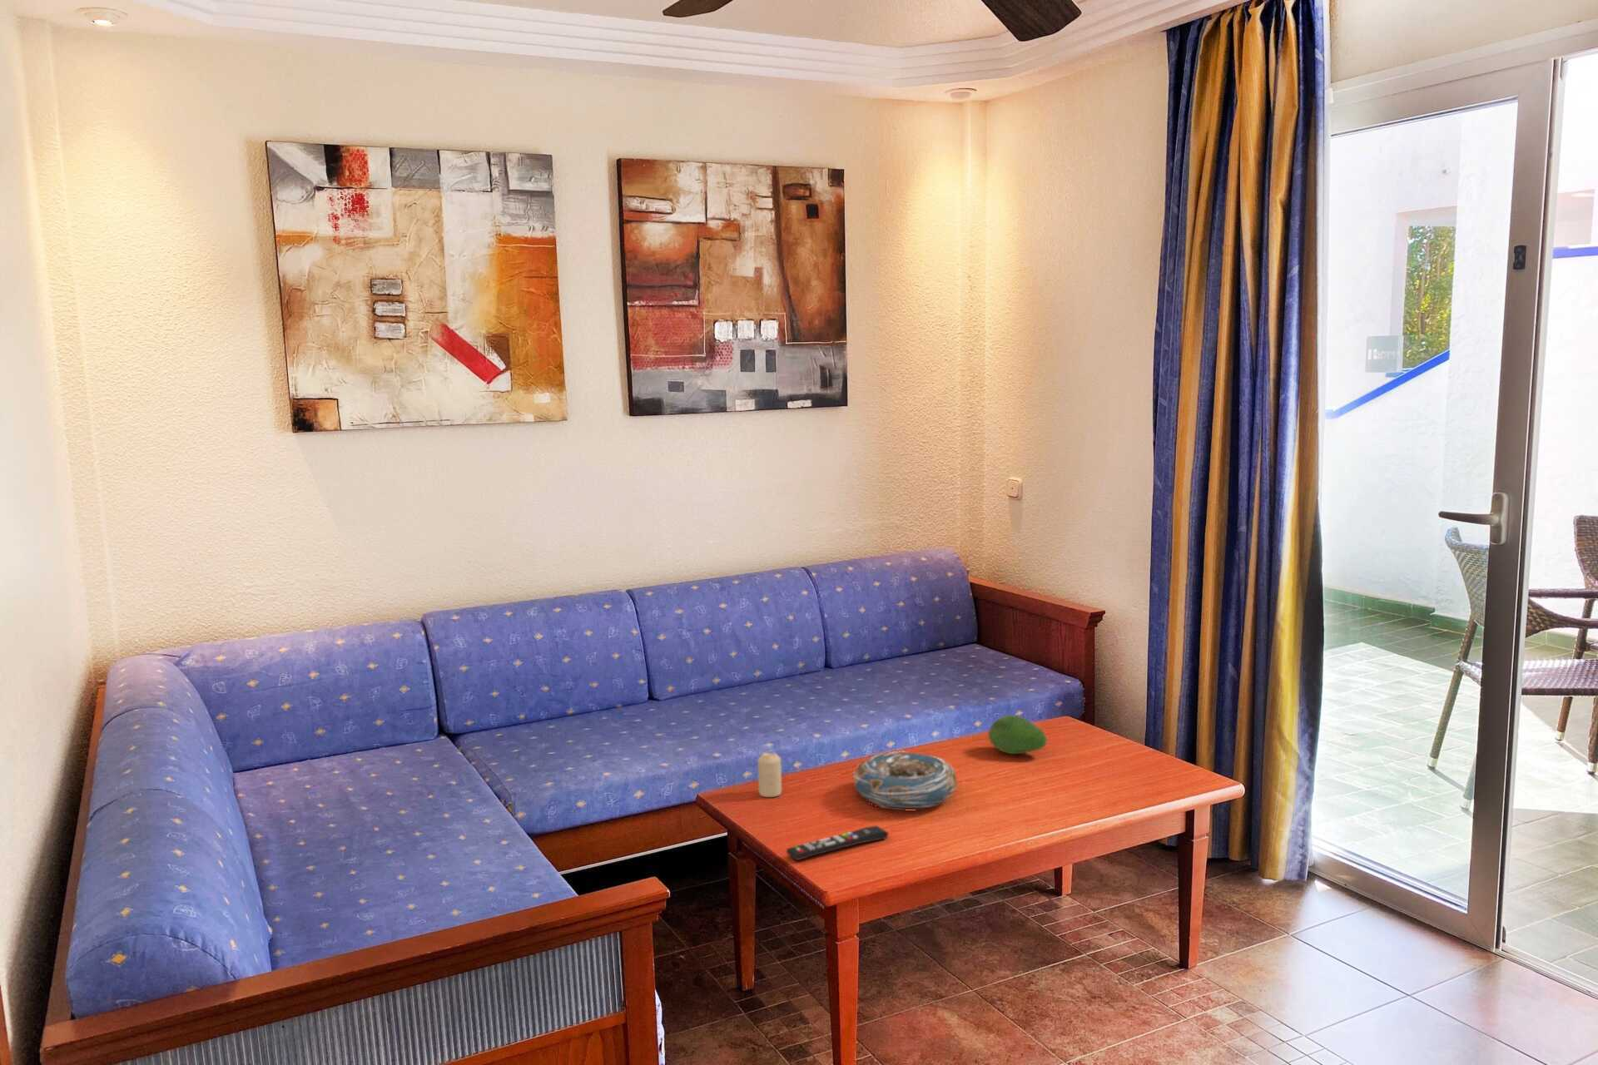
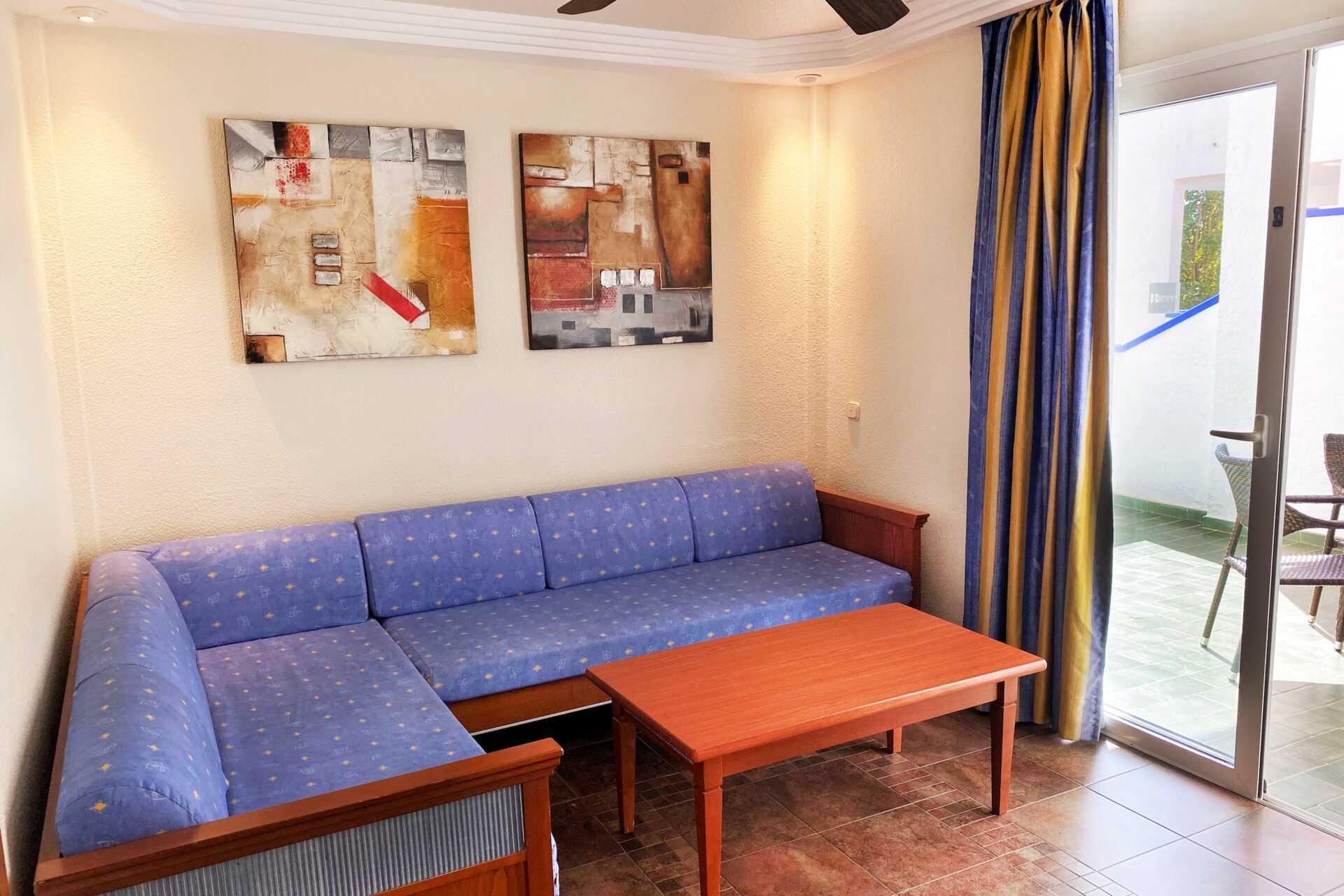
- decorative bowl [853,750,958,811]
- fruit [988,714,1047,755]
- remote control [786,825,889,861]
- candle [757,751,782,798]
